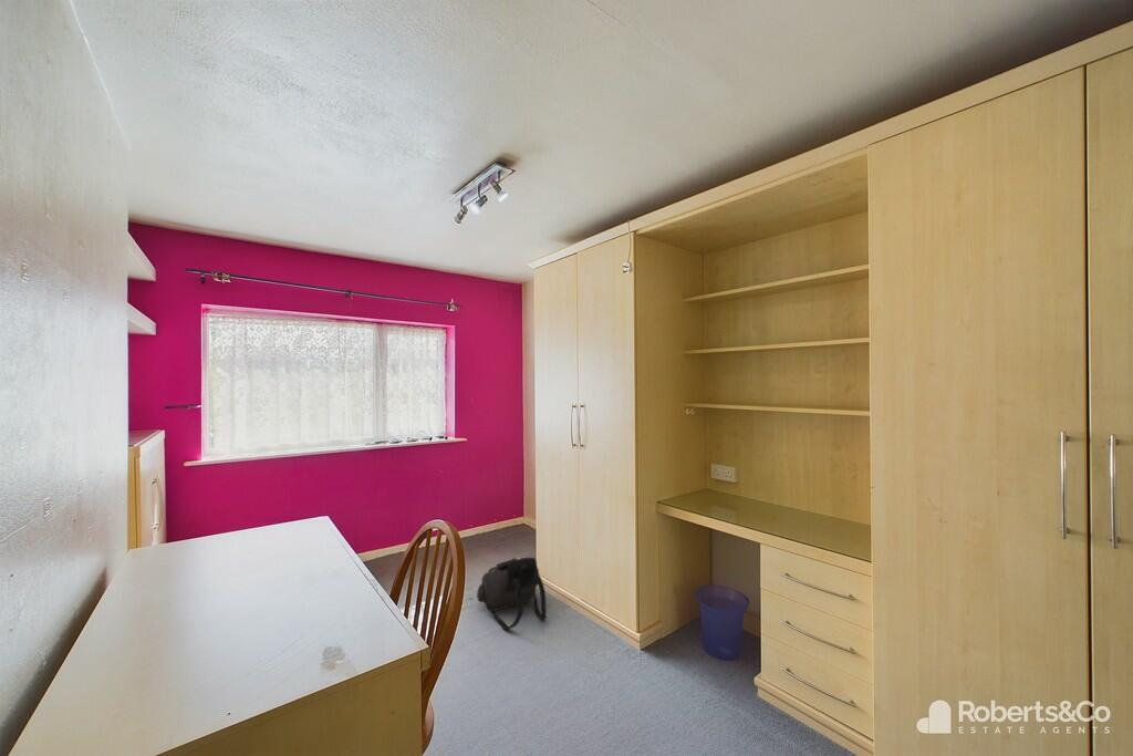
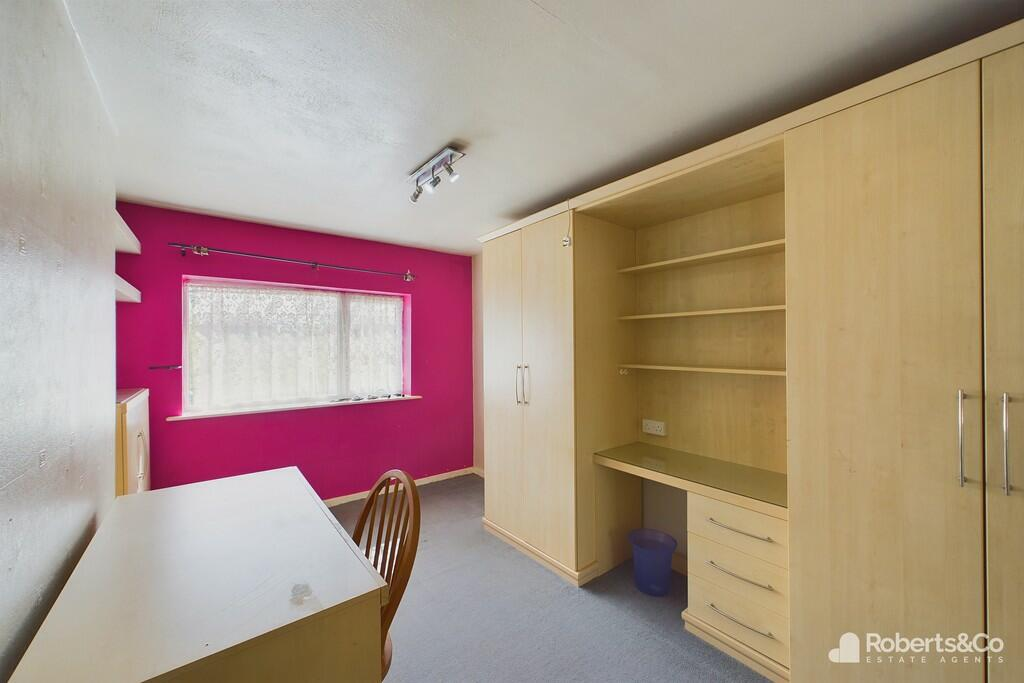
- backpack [476,556,548,631]
